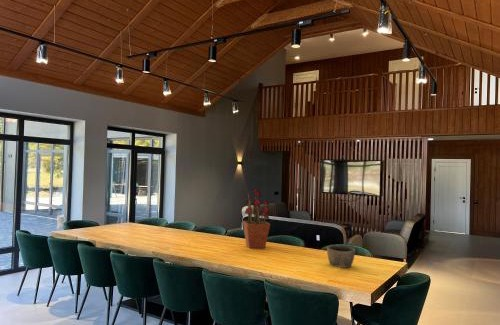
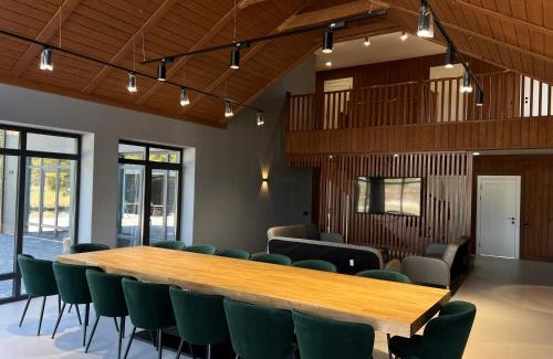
- potted plant [242,188,271,249]
- bowl [326,244,356,269]
